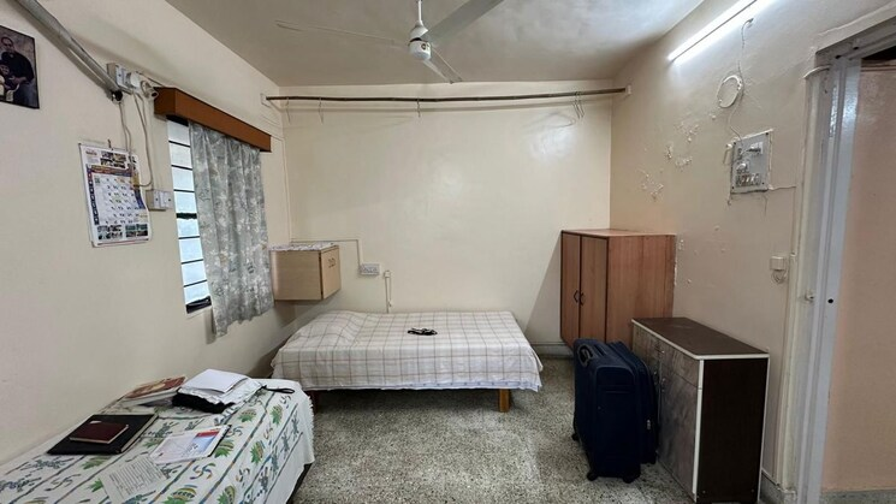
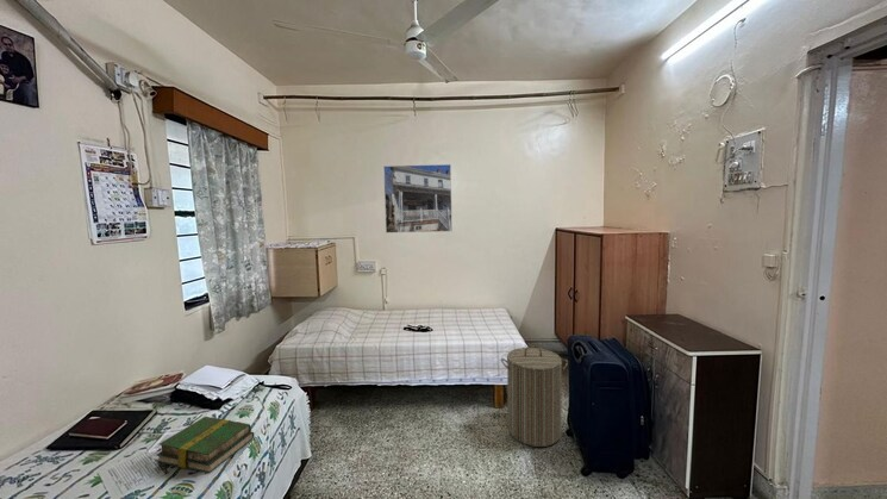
+ book [155,416,255,474]
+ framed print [382,163,454,233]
+ laundry hamper [500,344,569,448]
